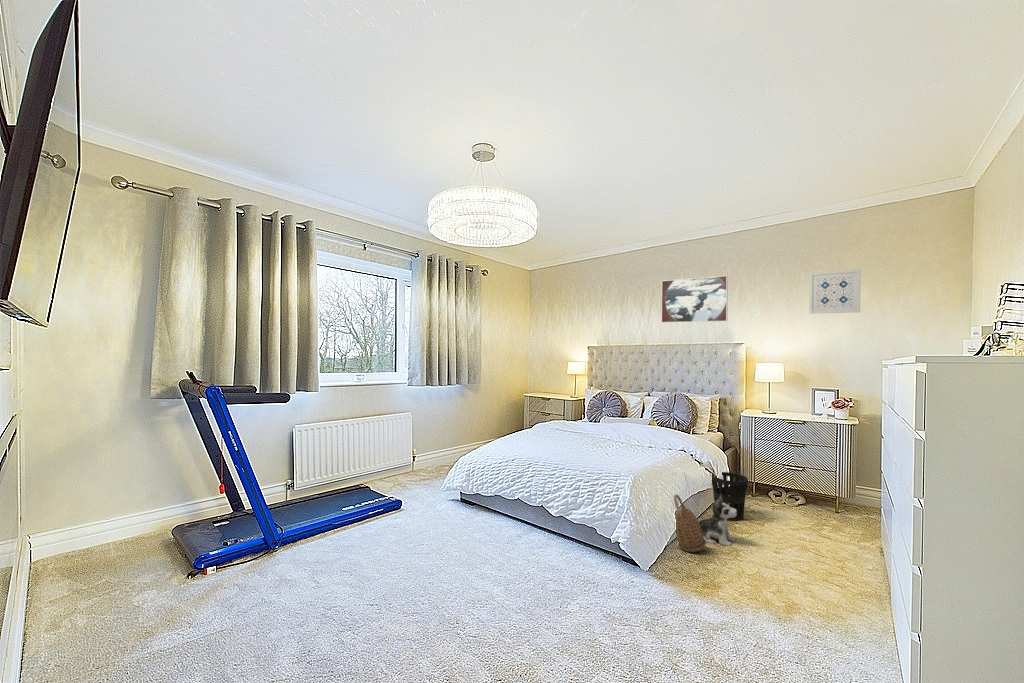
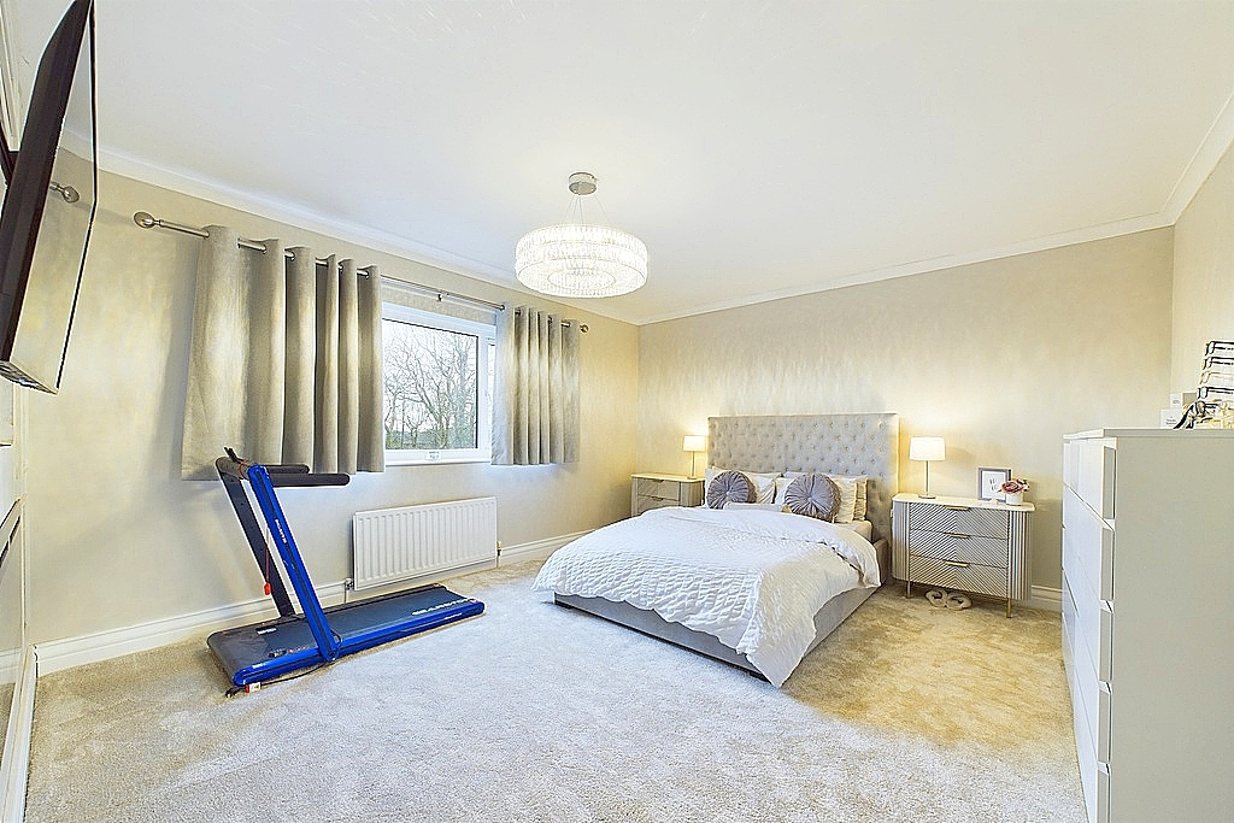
- plush toy [698,494,737,547]
- wall art [809,268,862,315]
- wastebasket [711,471,749,522]
- basket [673,493,707,553]
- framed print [660,275,729,324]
